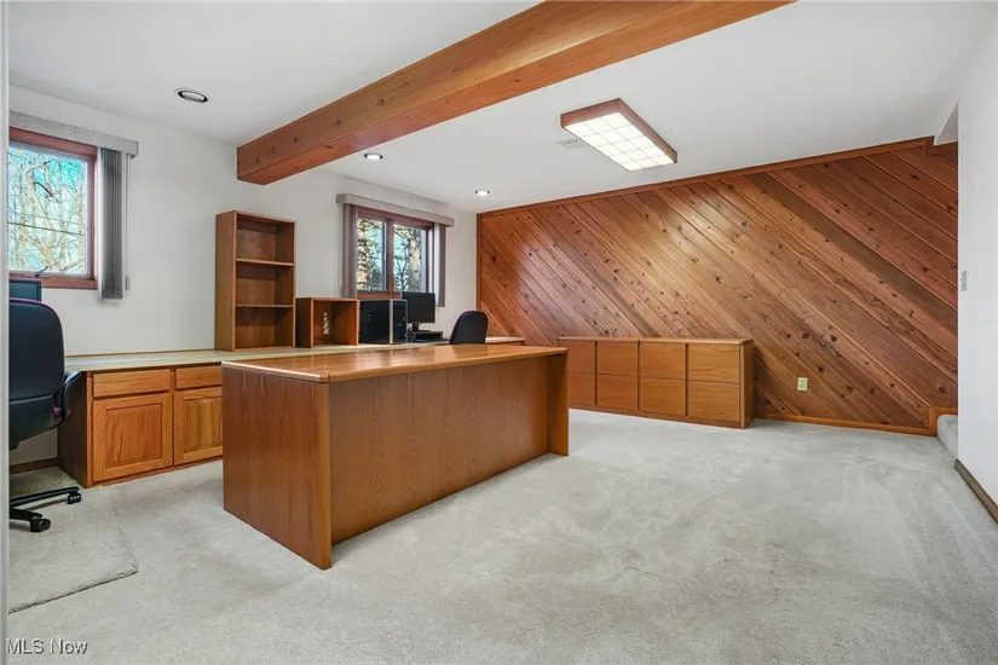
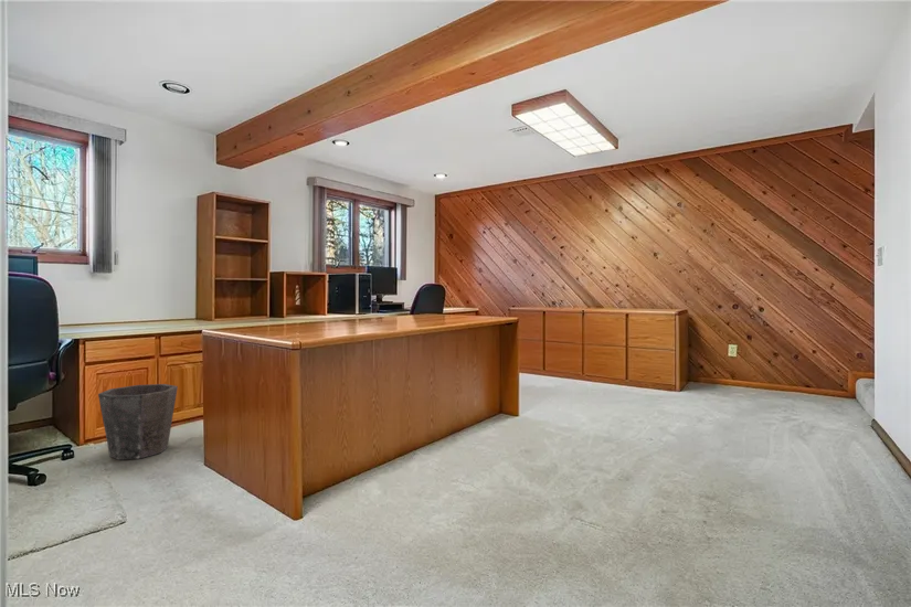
+ waste bin [97,383,179,461]
